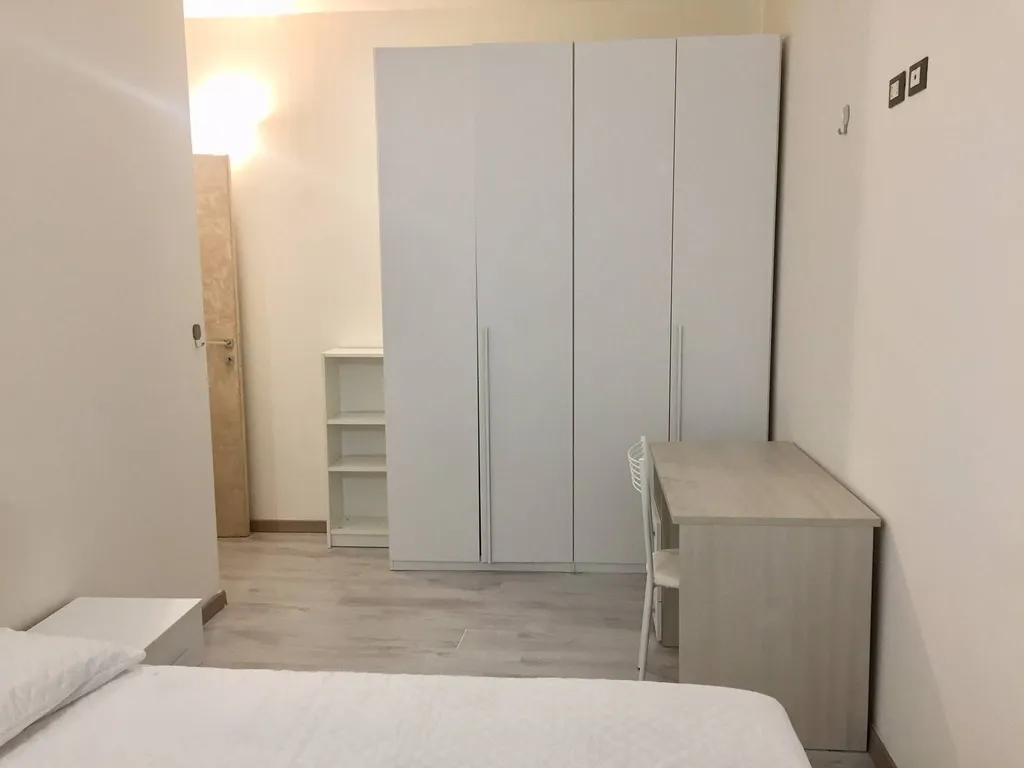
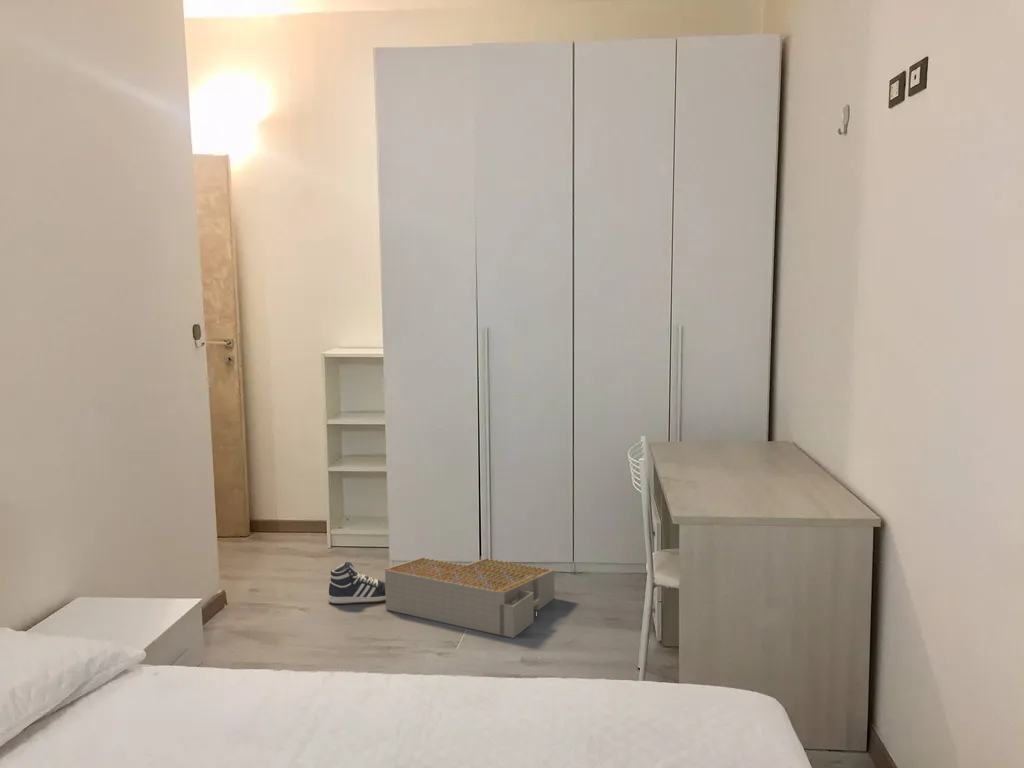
+ architectural model [384,556,556,639]
+ sneaker [328,560,386,605]
